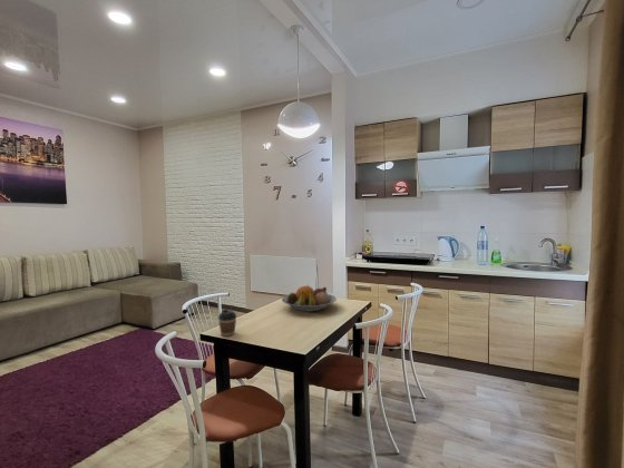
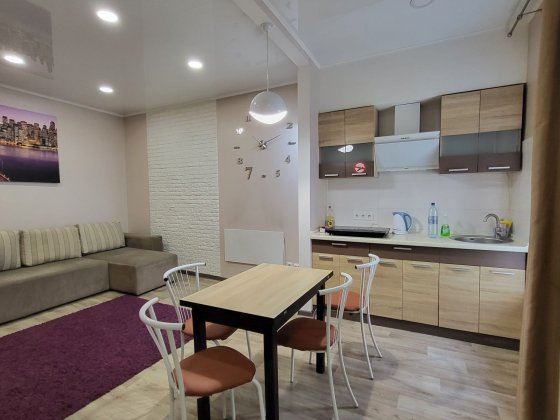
- fruit bowl [281,284,338,313]
- coffee cup [217,309,237,338]
